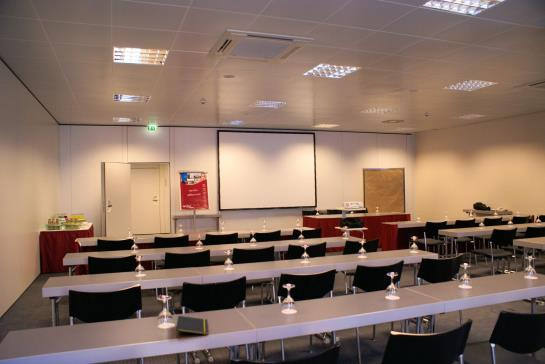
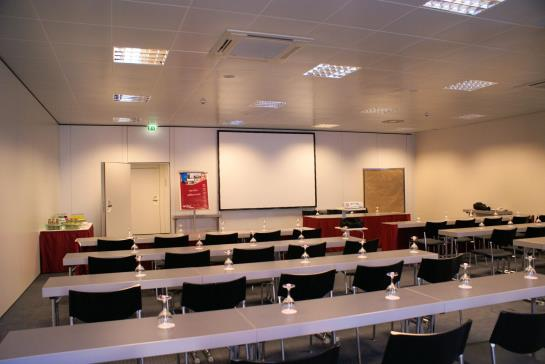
- notepad [175,315,209,339]
